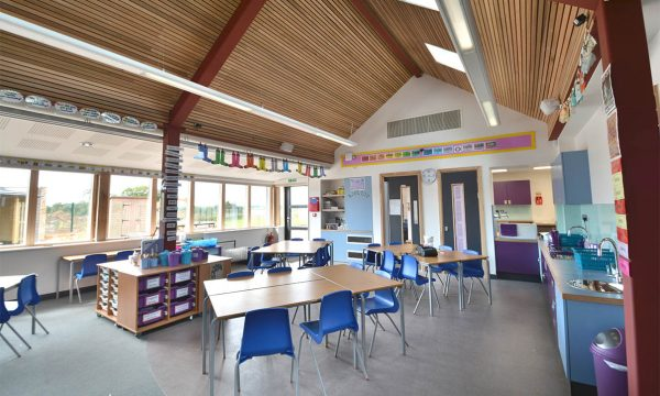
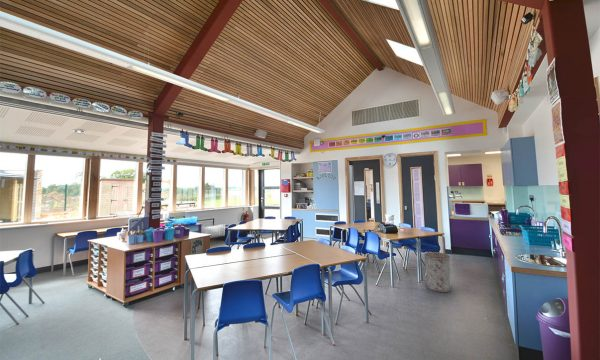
+ trash can [423,251,451,293]
